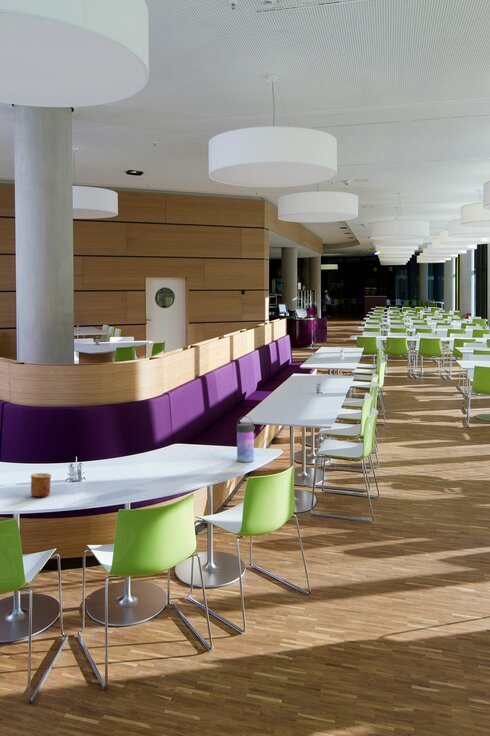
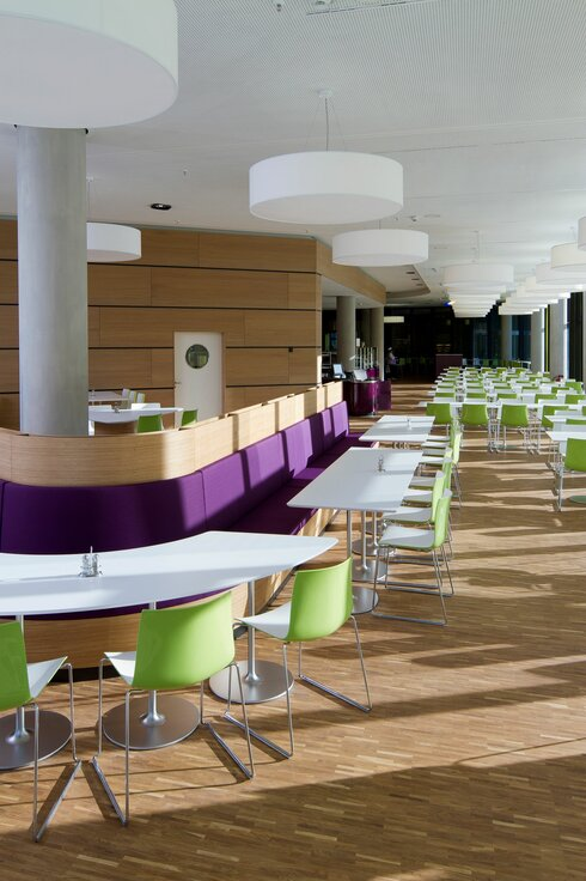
- water bottle [235,415,255,463]
- cup [30,472,52,498]
